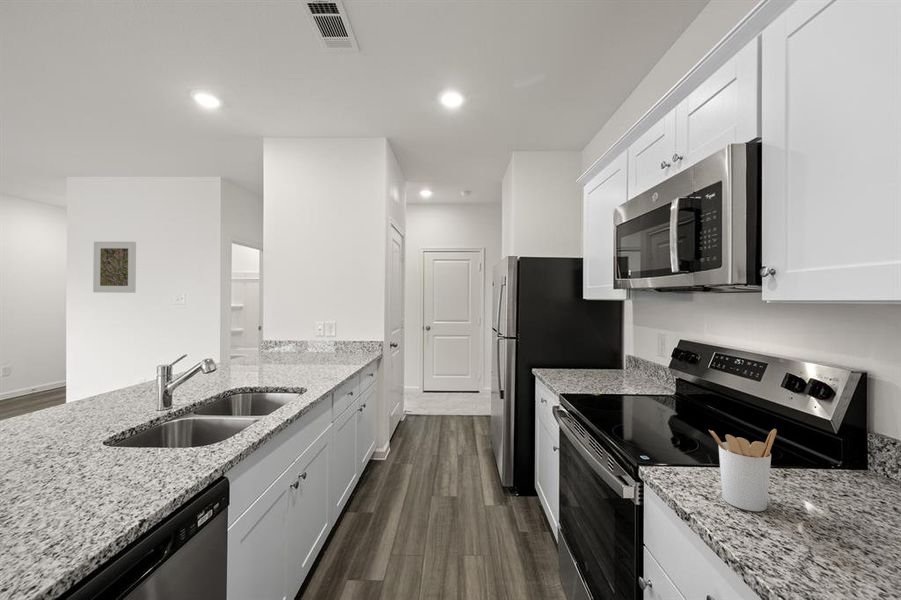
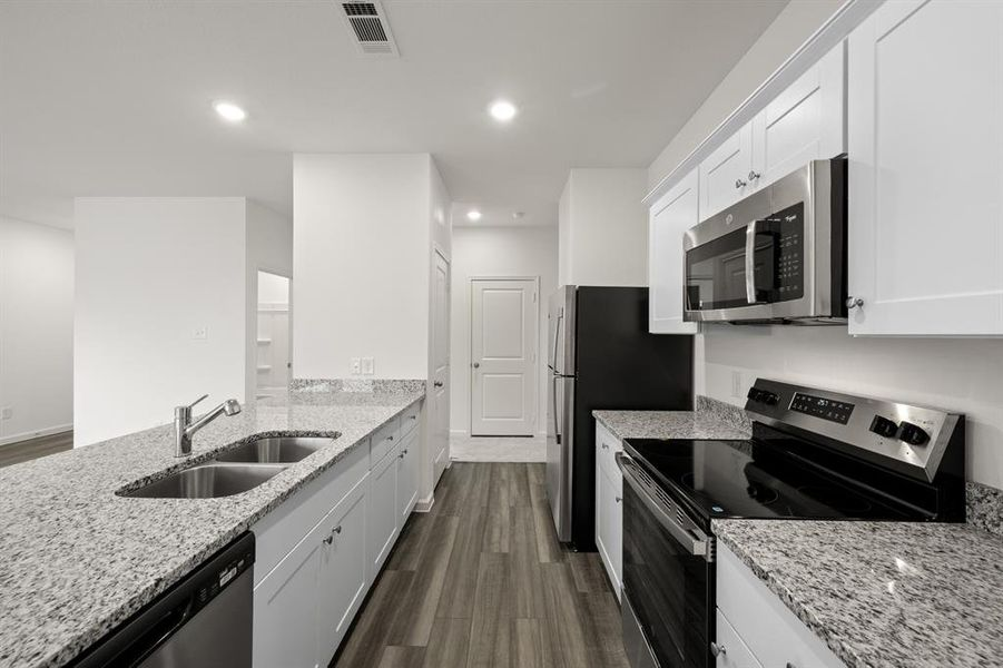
- utensil holder [708,428,778,512]
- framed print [92,241,137,294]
